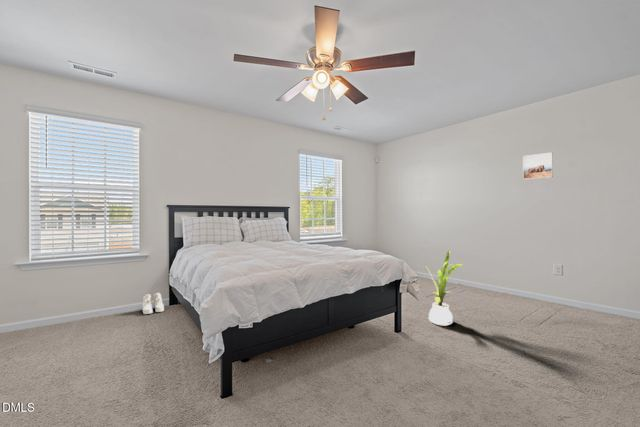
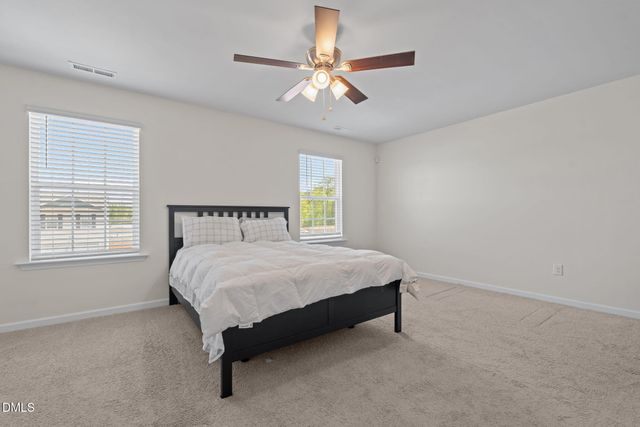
- boots [142,292,165,315]
- house plant [426,250,464,326]
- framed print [522,151,554,180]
